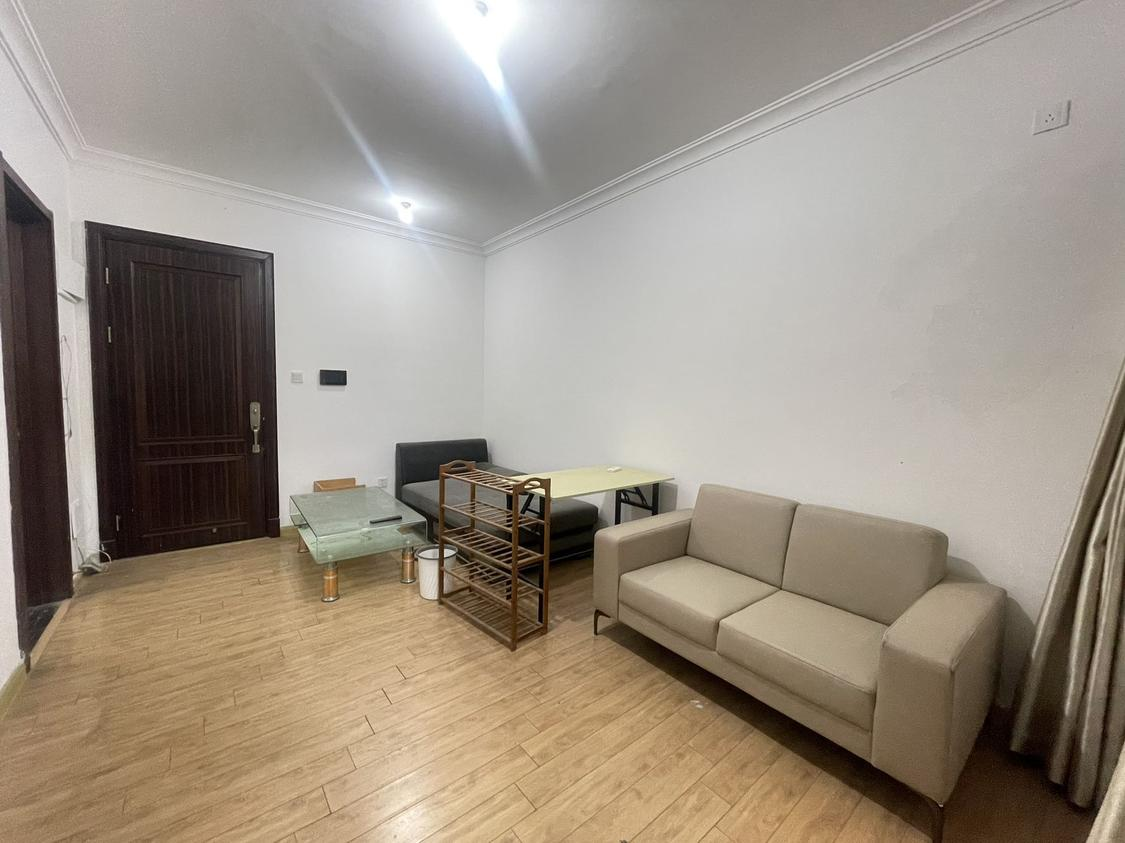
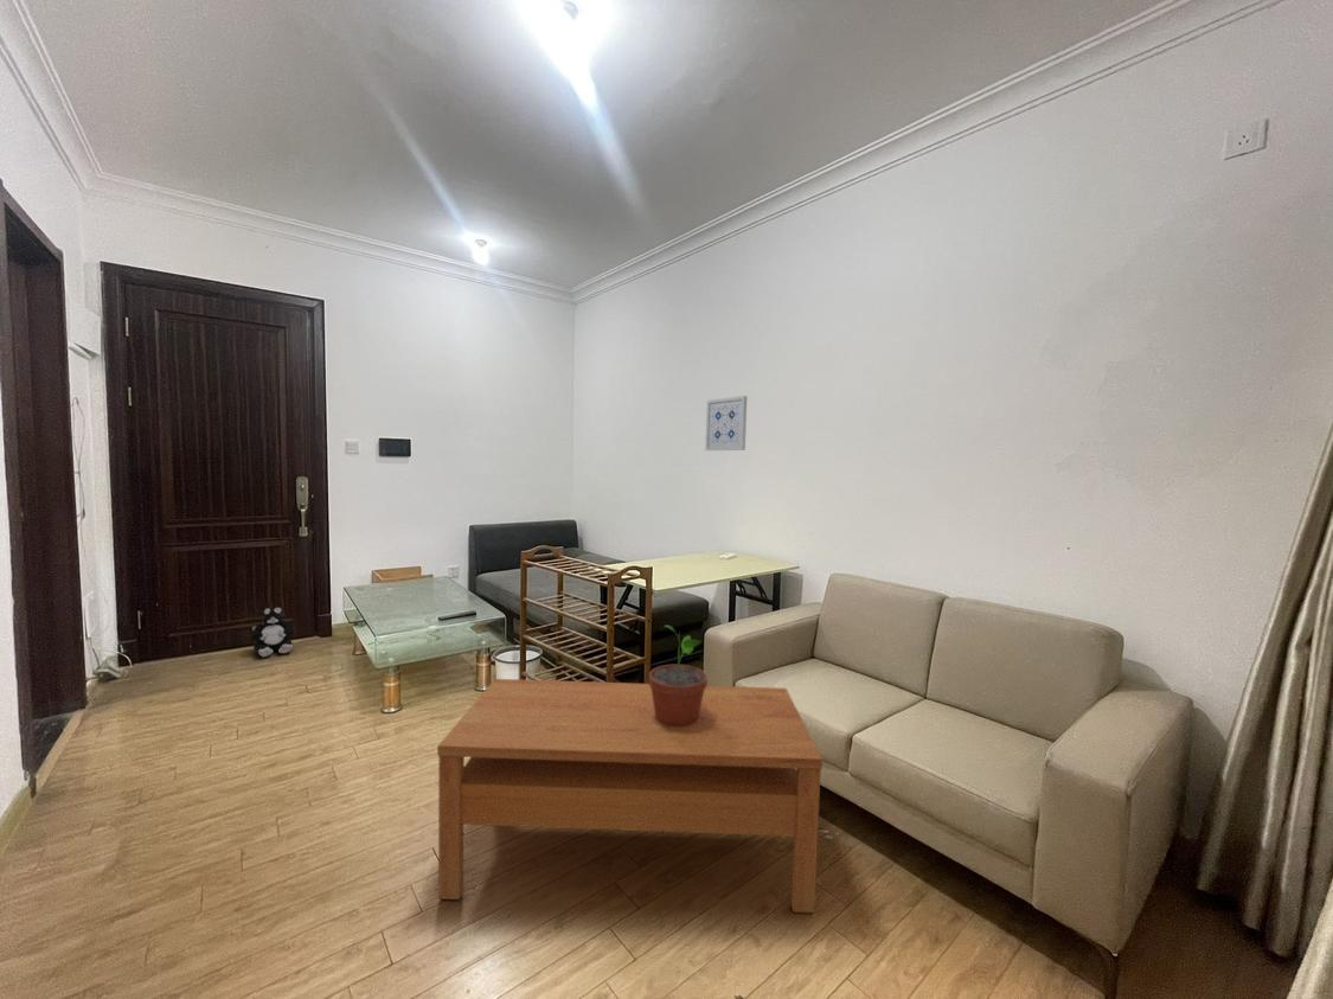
+ wall art [704,395,748,452]
+ coffee table [436,678,823,914]
+ potted plant [648,625,709,726]
+ plush toy [250,606,295,658]
